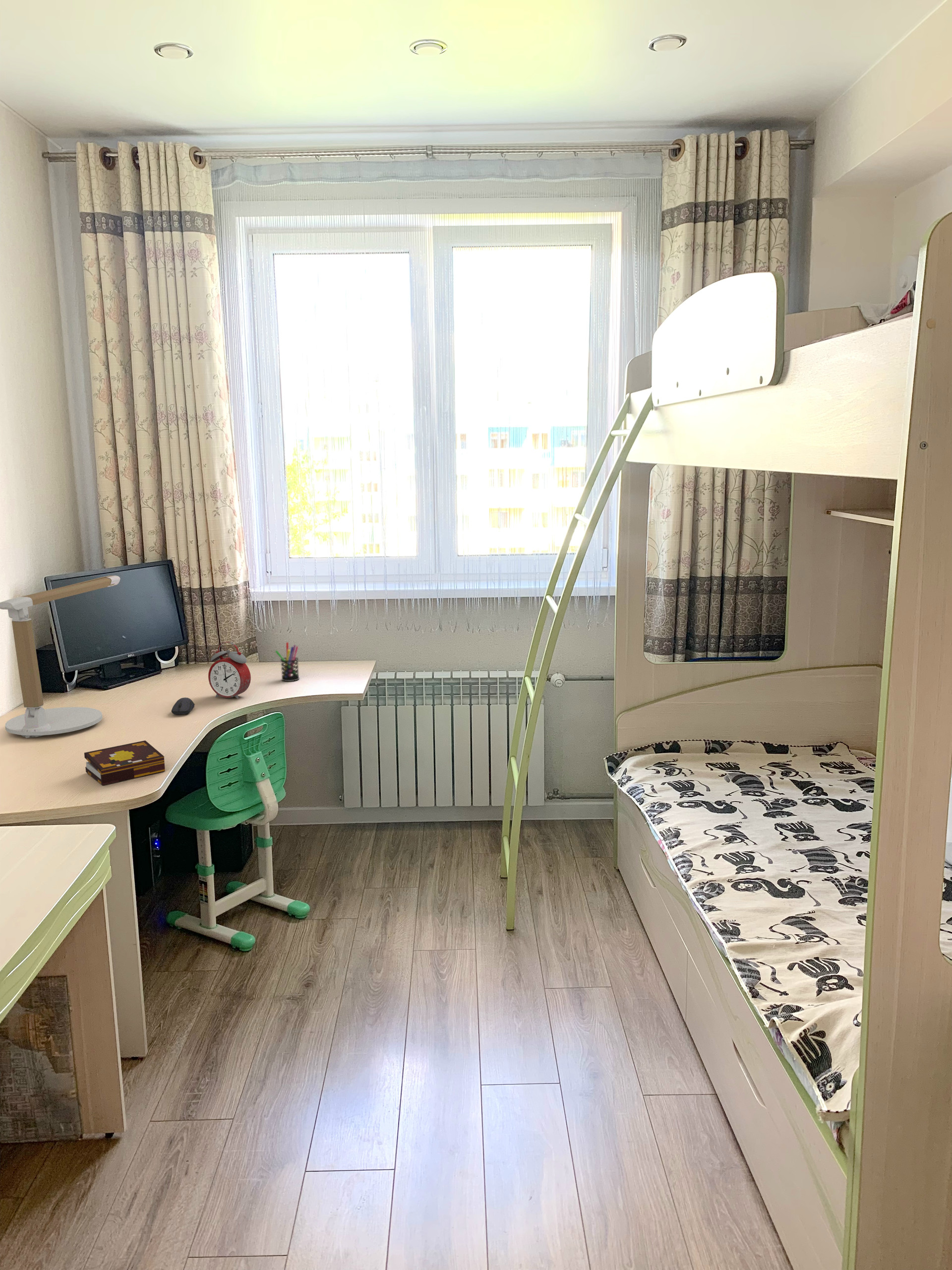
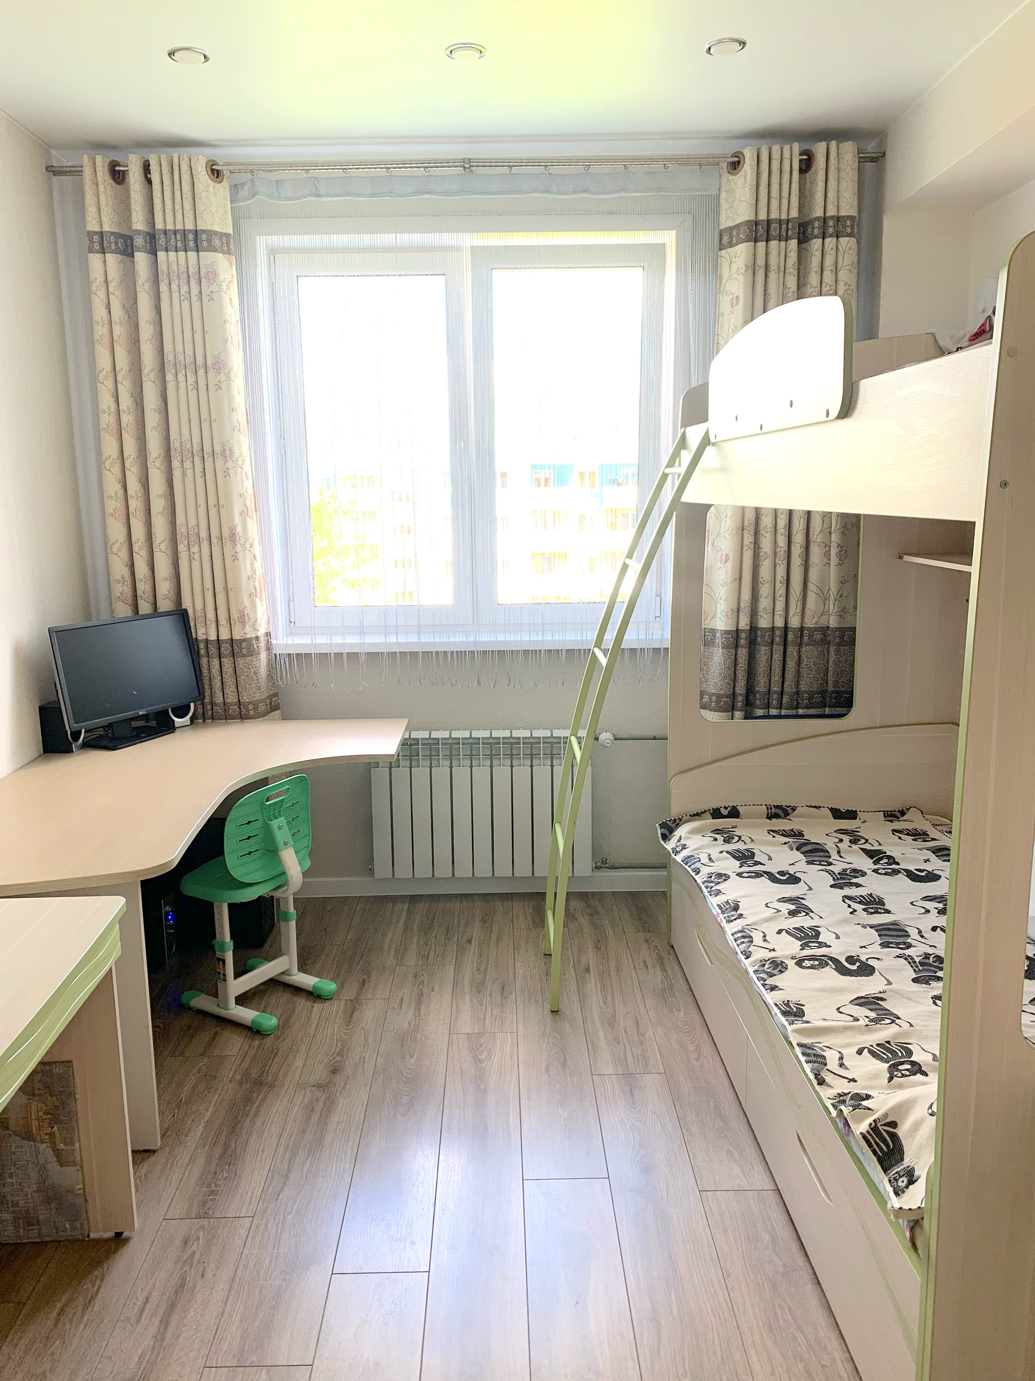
- computer mouse [171,697,195,715]
- desk lamp [0,575,120,739]
- book [84,740,166,786]
- pen holder [275,642,300,682]
- alarm clock [208,641,251,699]
